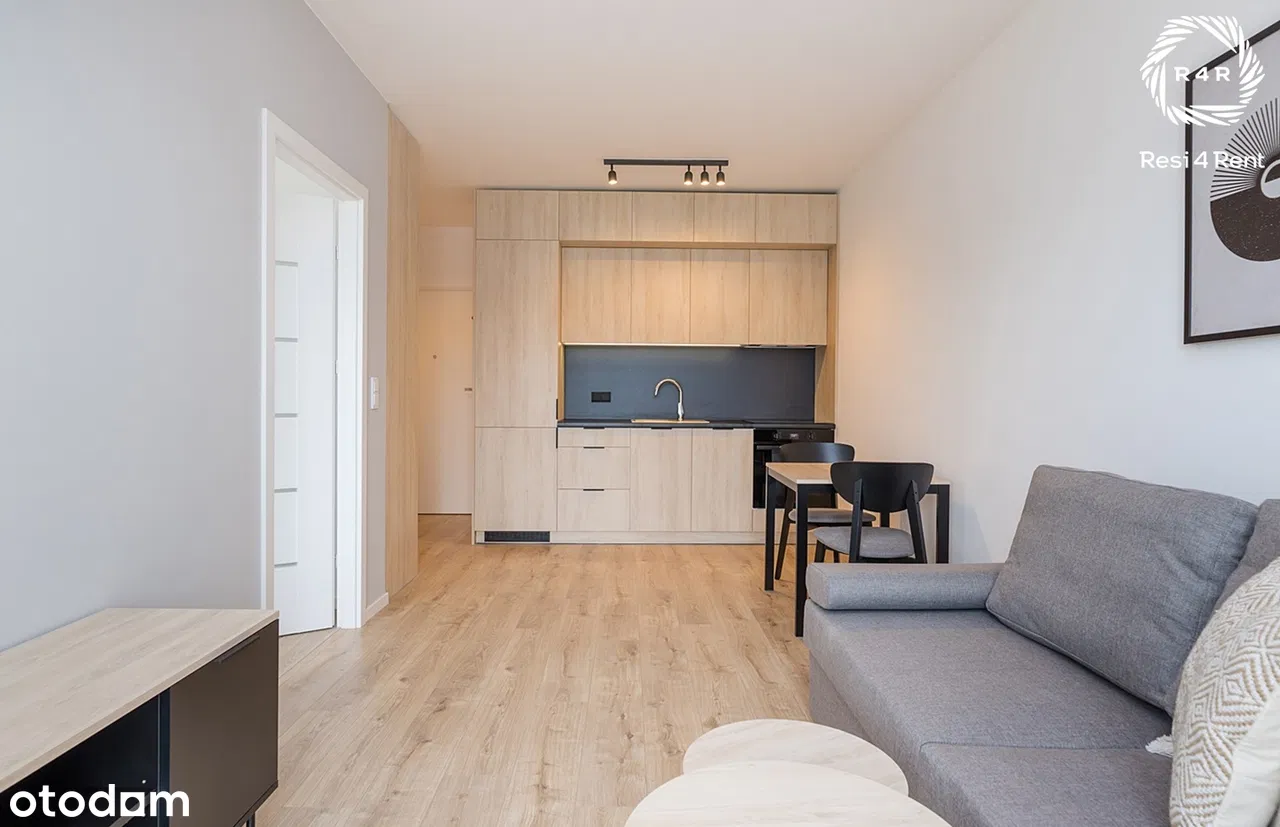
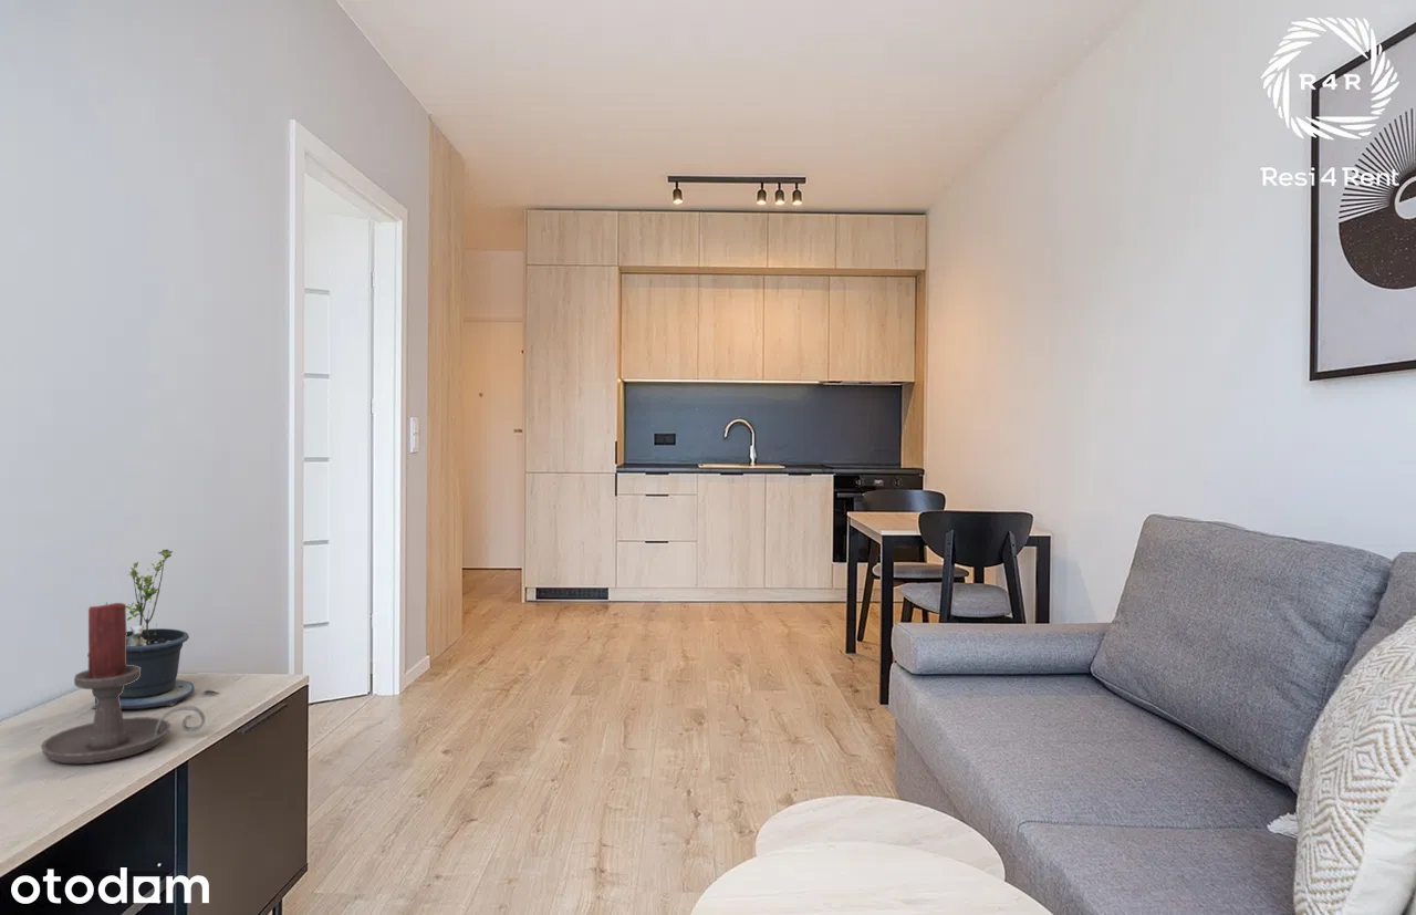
+ potted plant [91,548,220,710]
+ candle holder [40,601,206,765]
